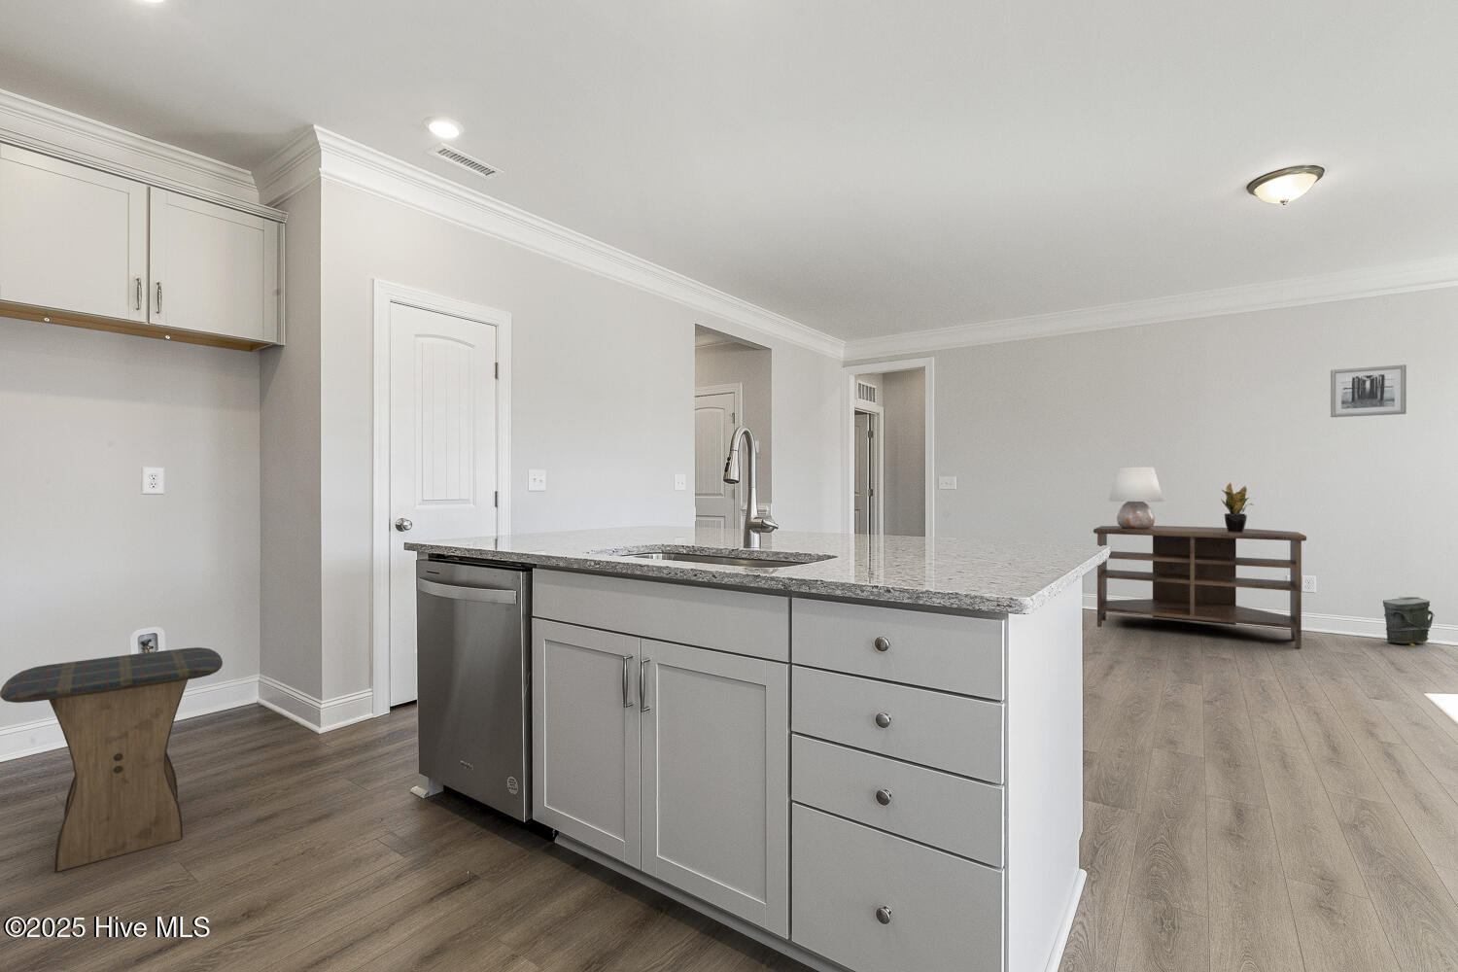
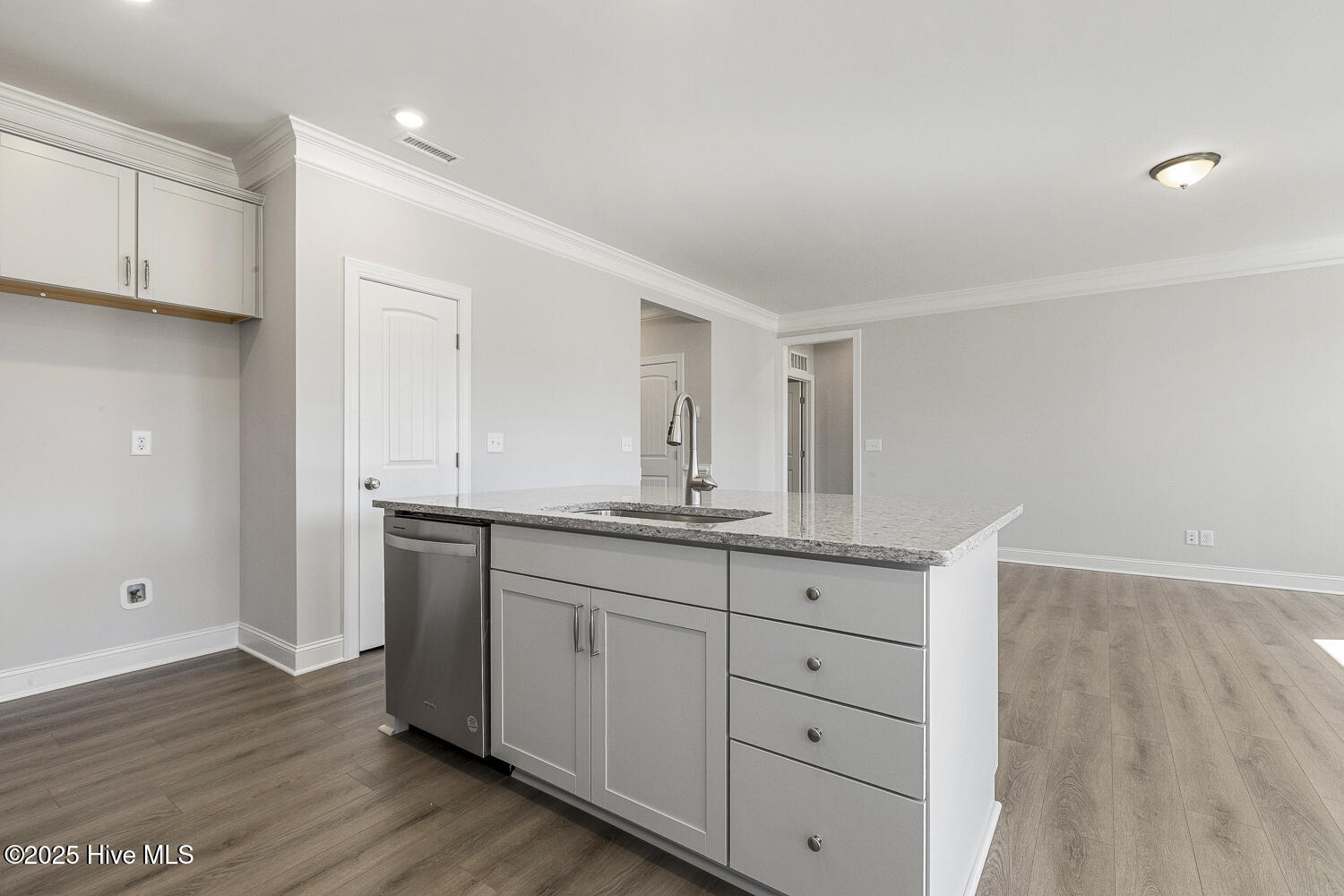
- potted plant [1219,482,1255,532]
- tv stand [1092,525,1307,650]
- wall art [1330,363,1407,418]
- stool [0,647,223,874]
- bag [1382,596,1435,647]
- table lamp [1108,465,1164,528]
